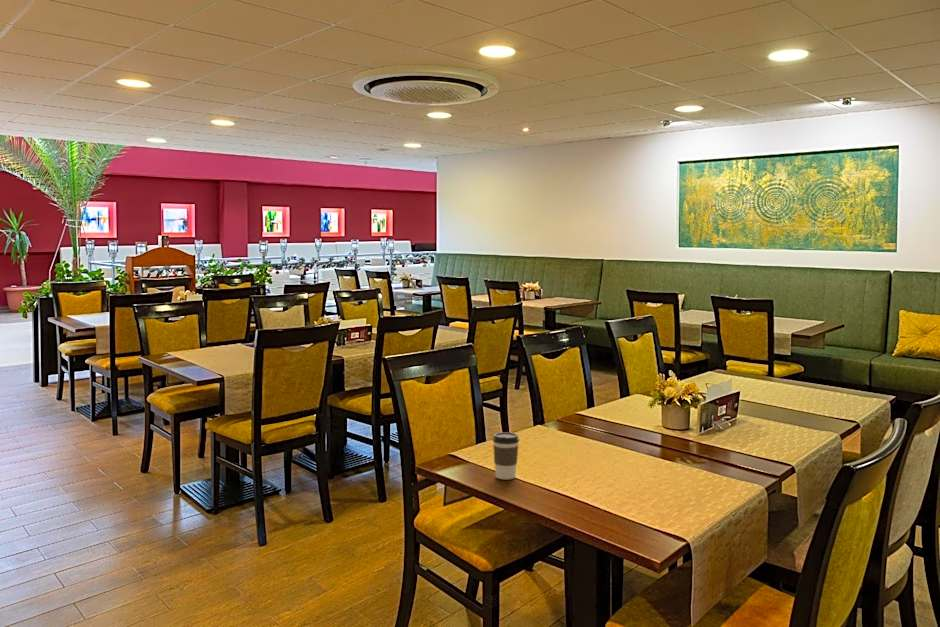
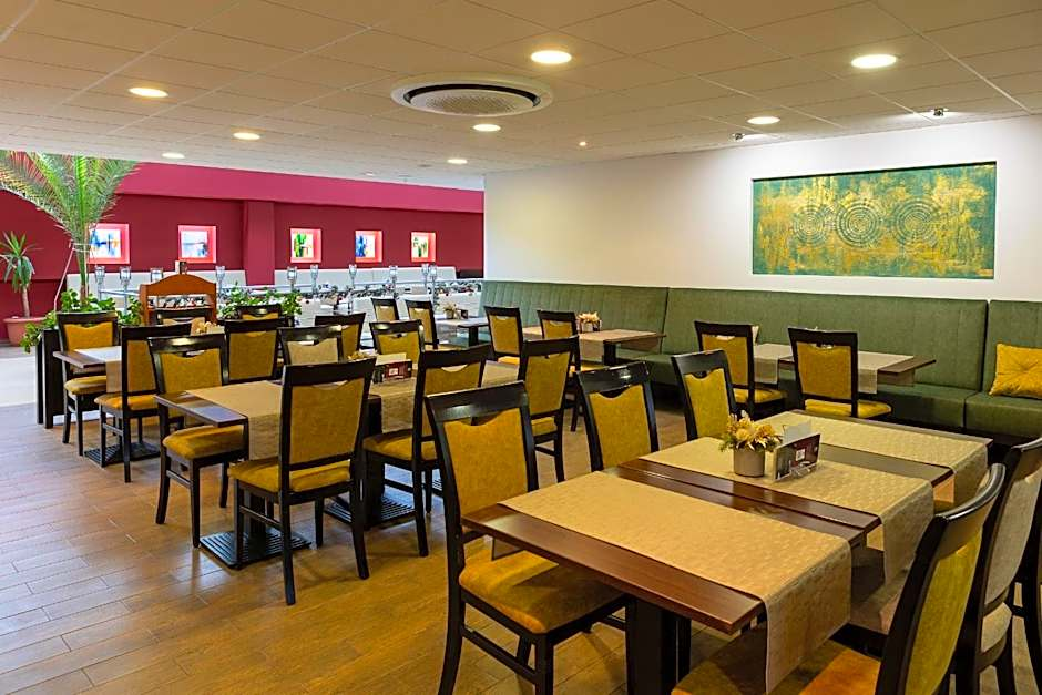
- coffee cup [492,431,520,481]
